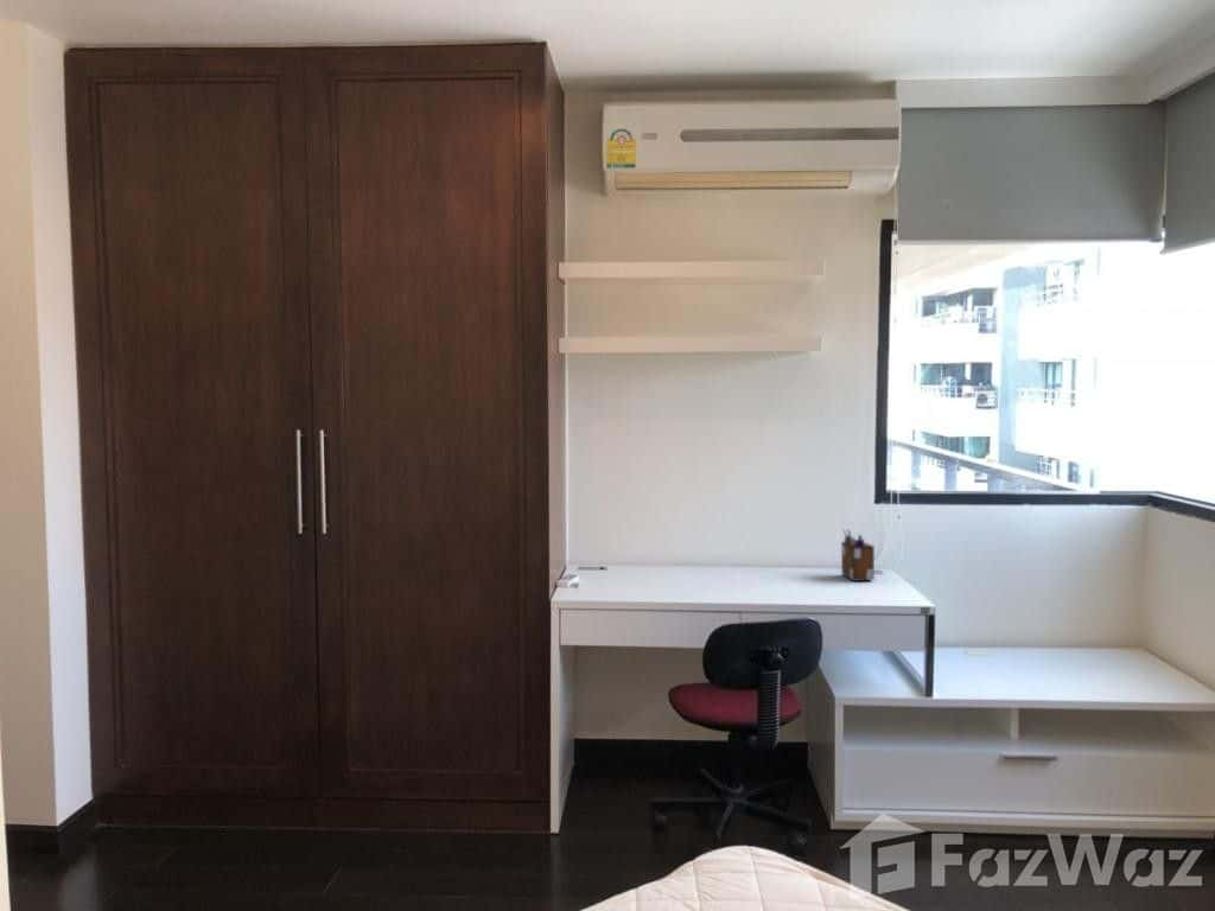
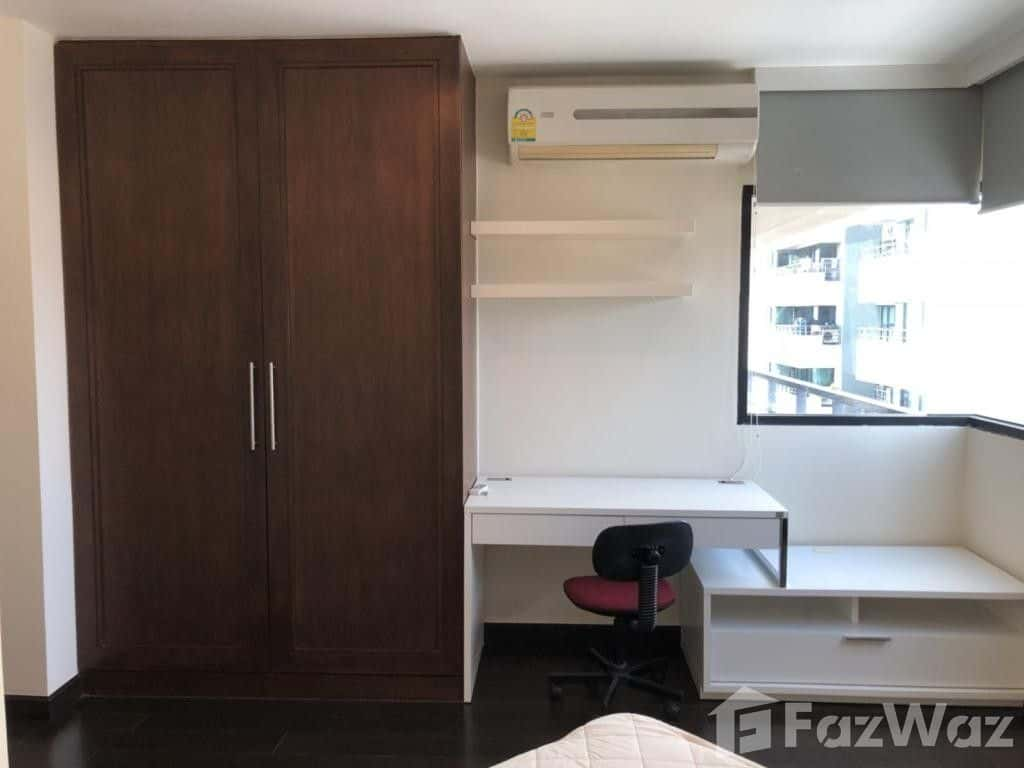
- desk organizer [840,529,876,582]
